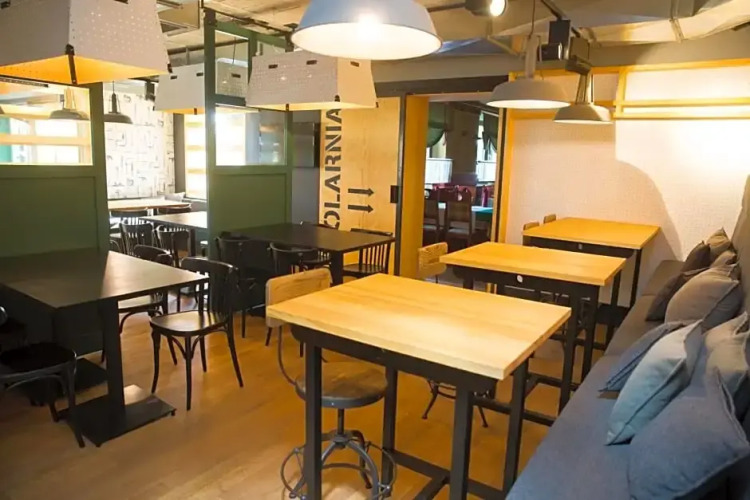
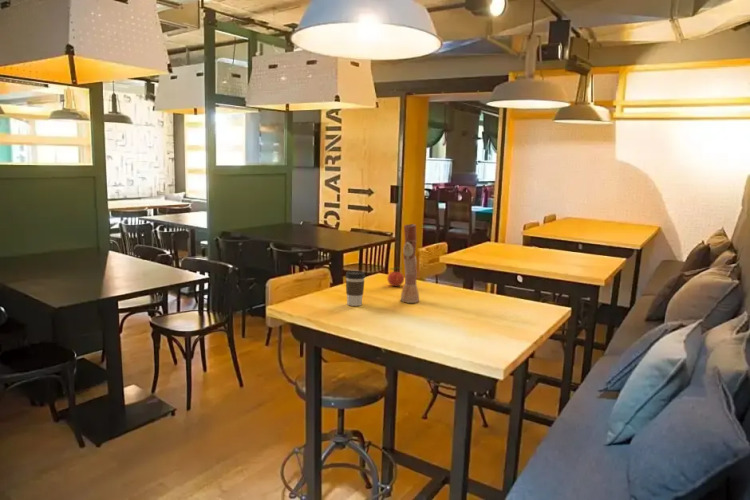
+ apple [386,266,405,287]
+ coffee cup [344,270,366,307]
+ vase [400,223,420,304]
